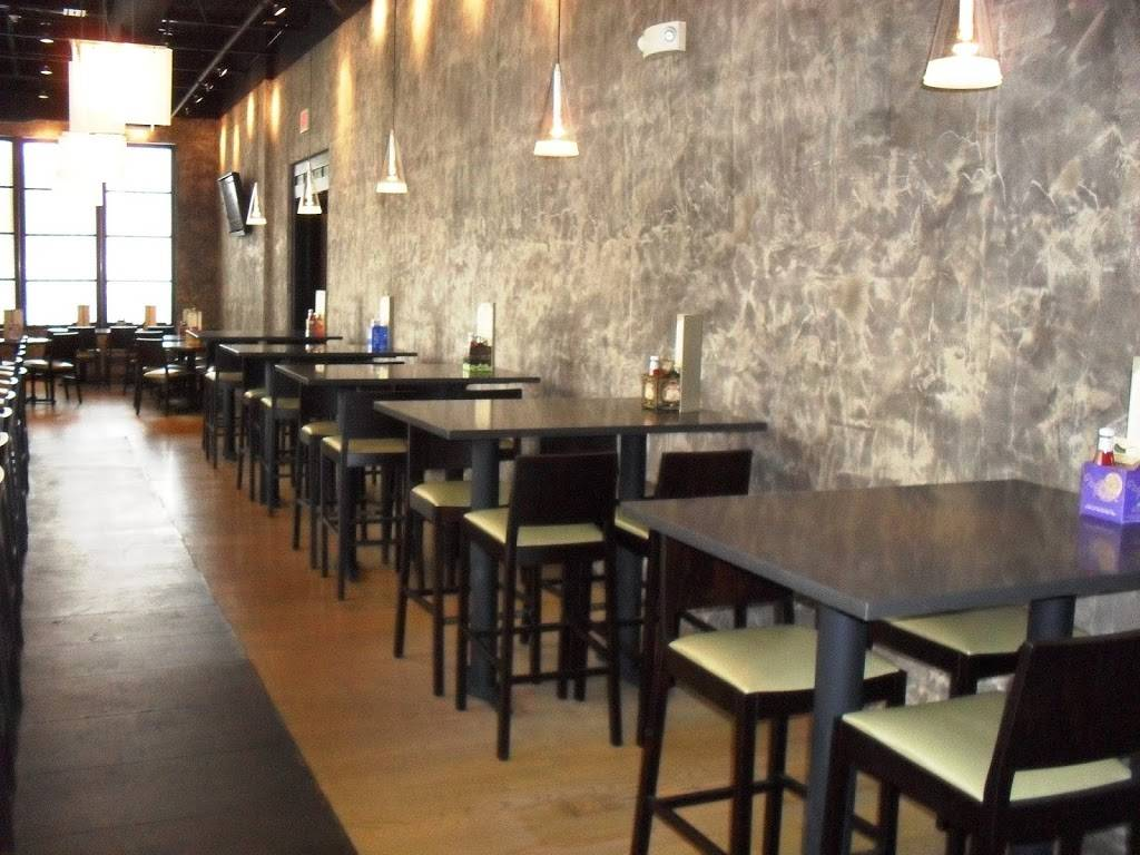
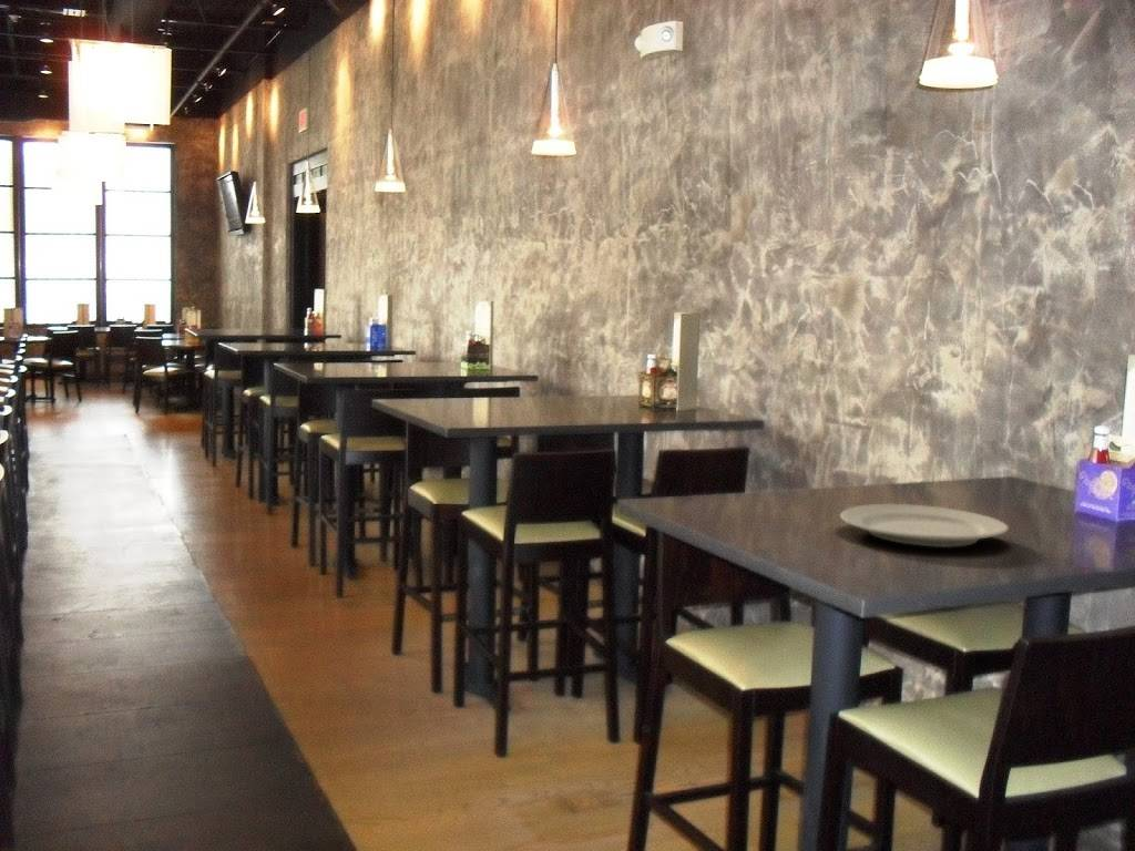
+ chinaware [839,503,1010,548]
